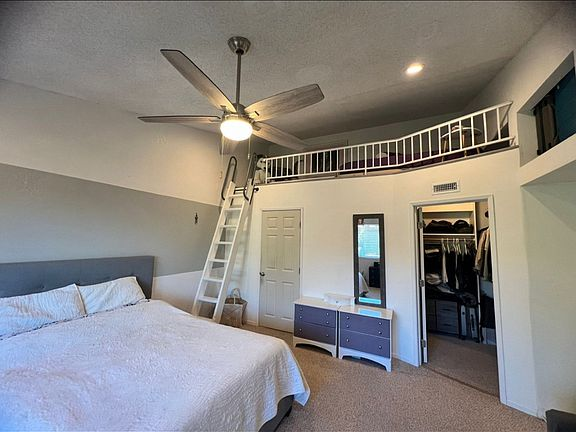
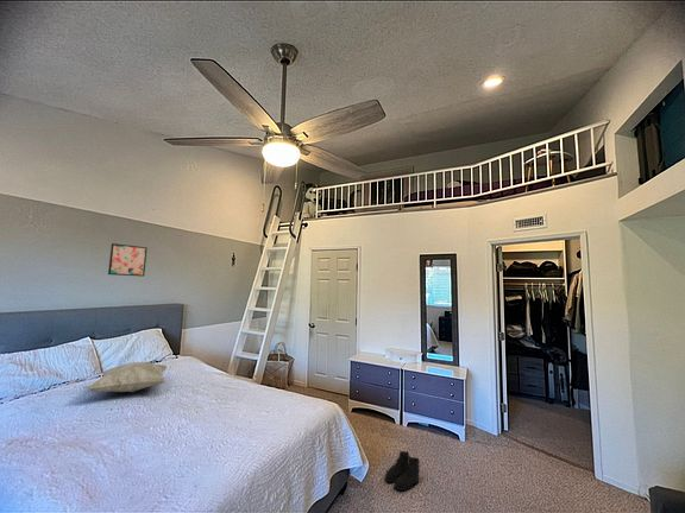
+ wall art [107,242,149,278]
+ decorative pillow [86,361,169,393]
+ boots [384,450,421,492]
